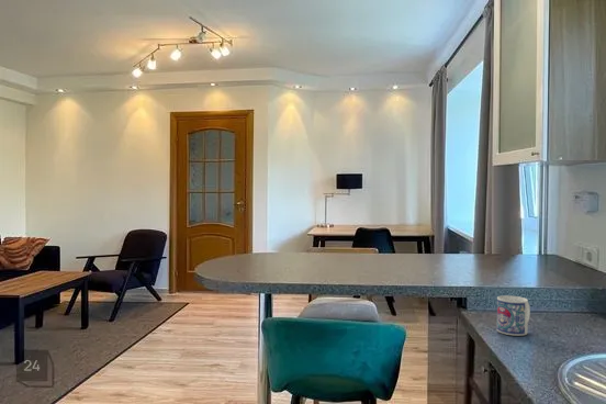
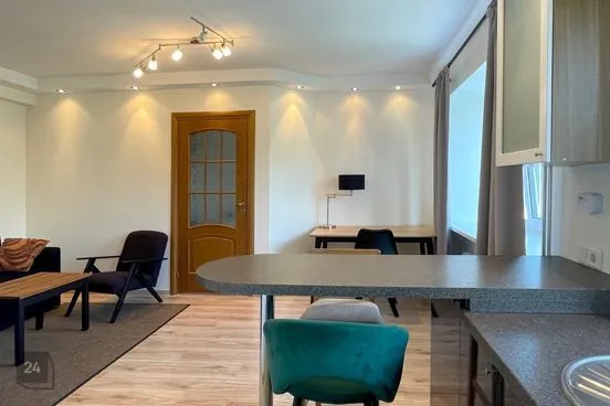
- mug [496,294,531,337]
